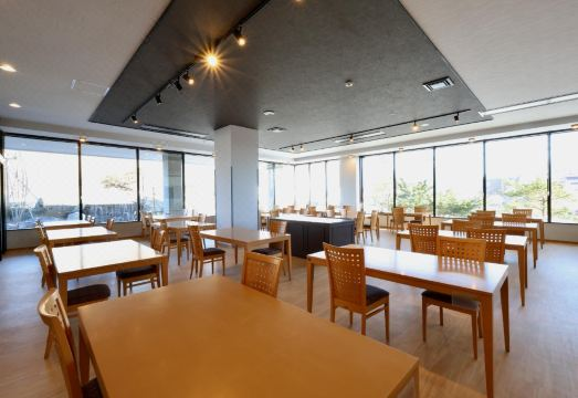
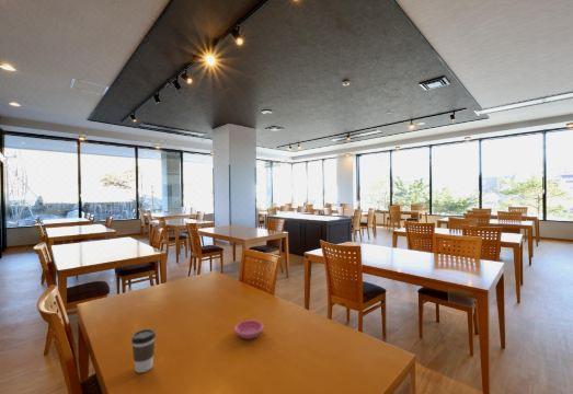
+ coffee cup [130,328,157,373]
+ saucer [233,320,264,340]
